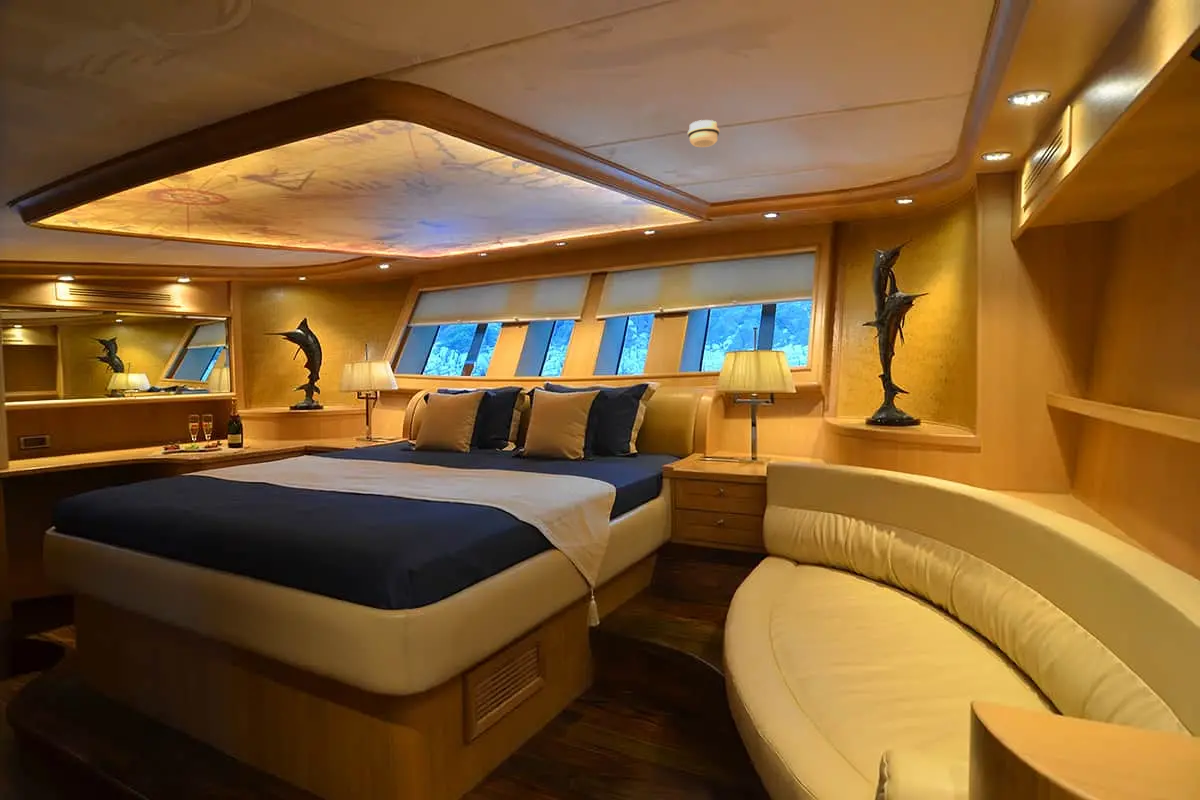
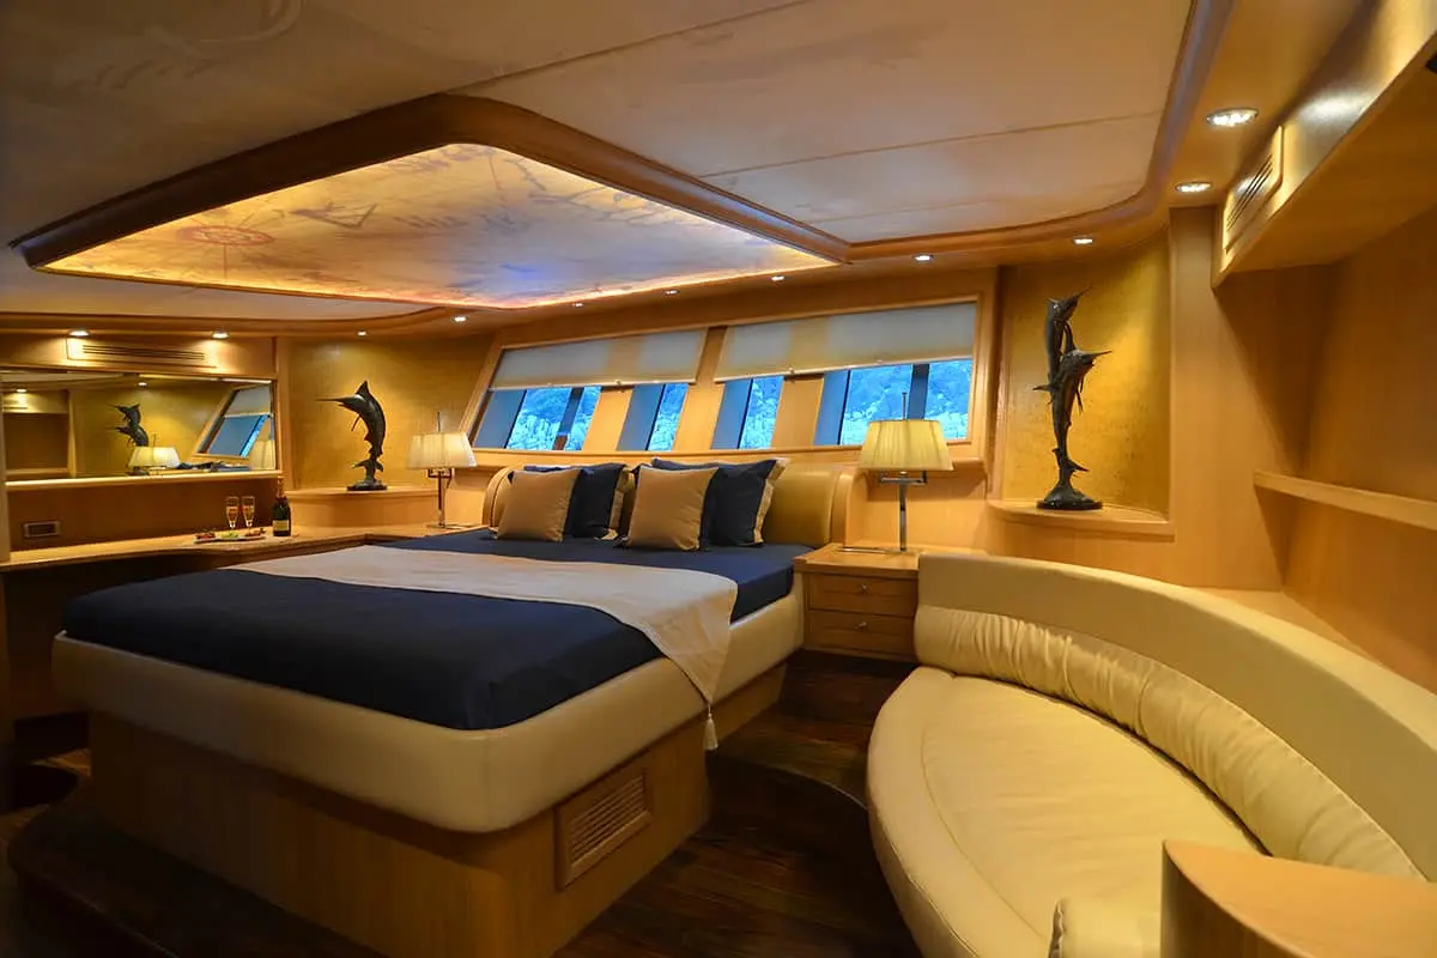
- smoke detector [687,119,720,148]
